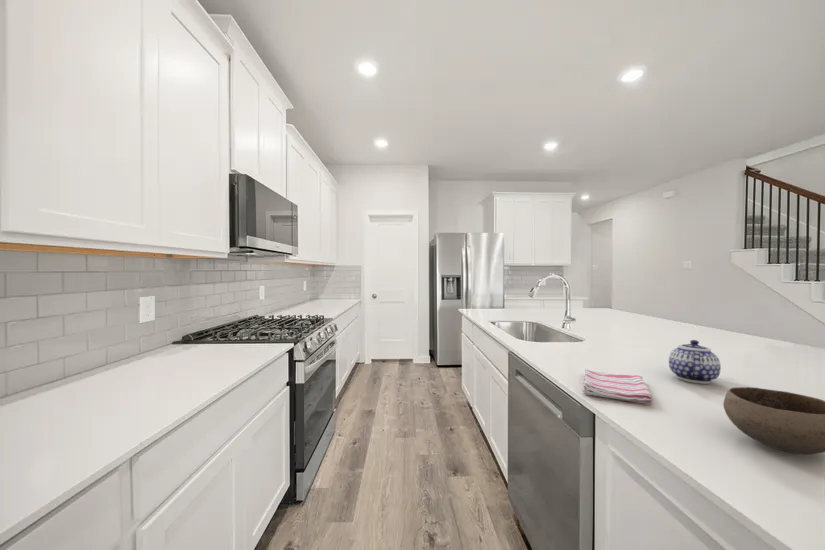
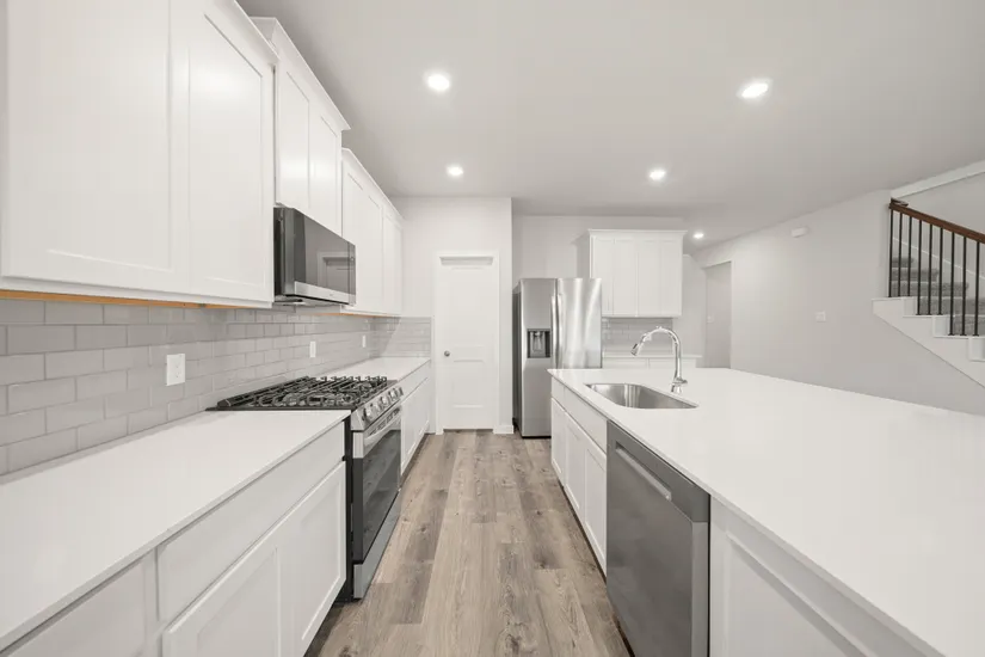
- teapot [668,339,722,385]
- dish towel [582,369,654,405]
- bowl [722,386,825,455]
